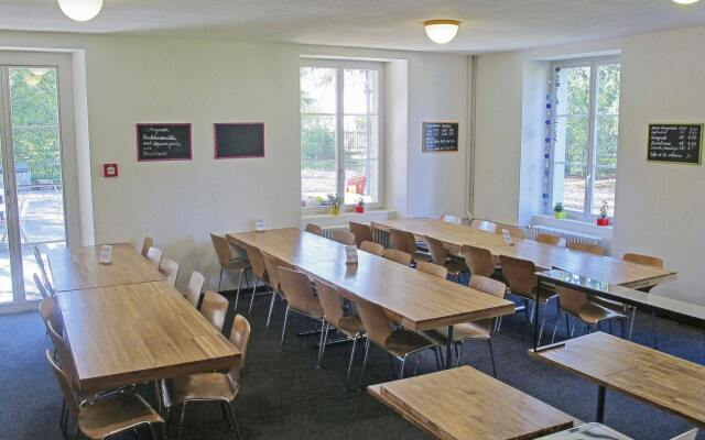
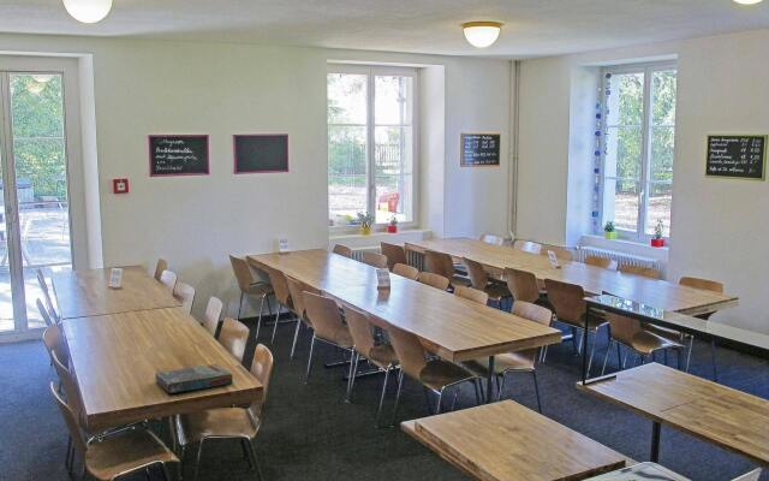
+ board game [154,363,234,394]
